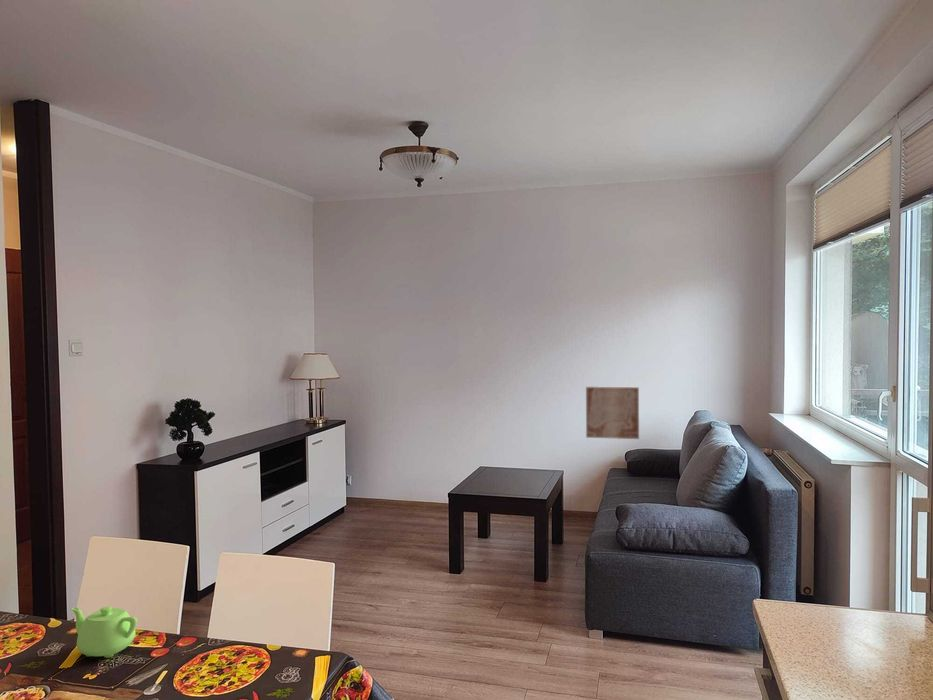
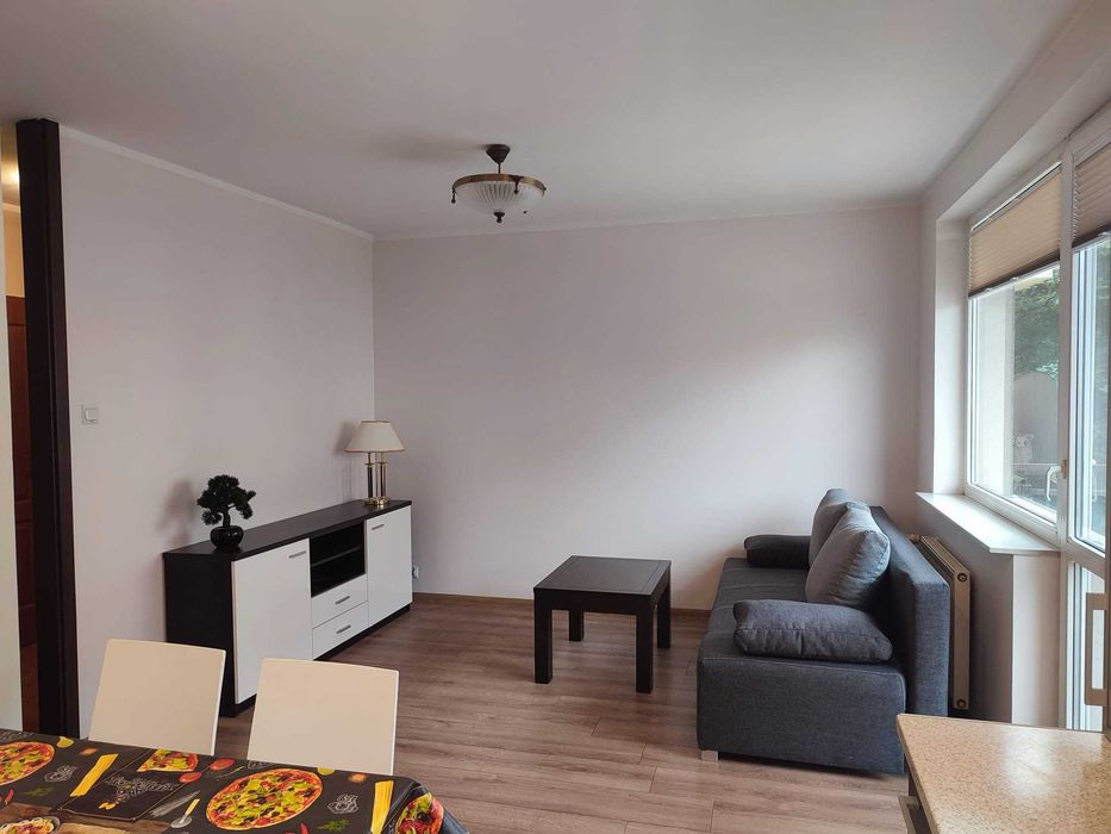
- teapot [70,606,138,659]
- wall art [585,385,640,440]
